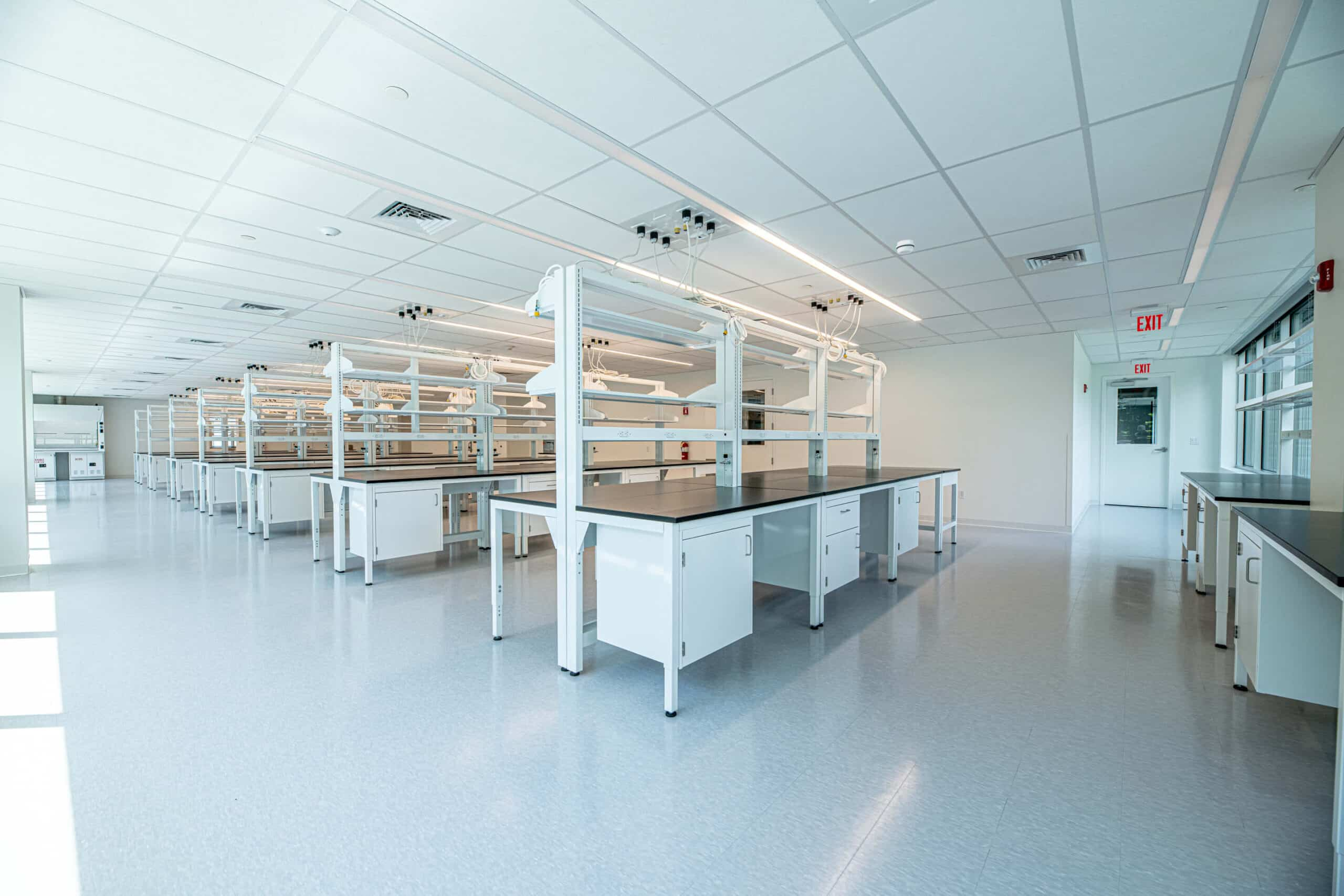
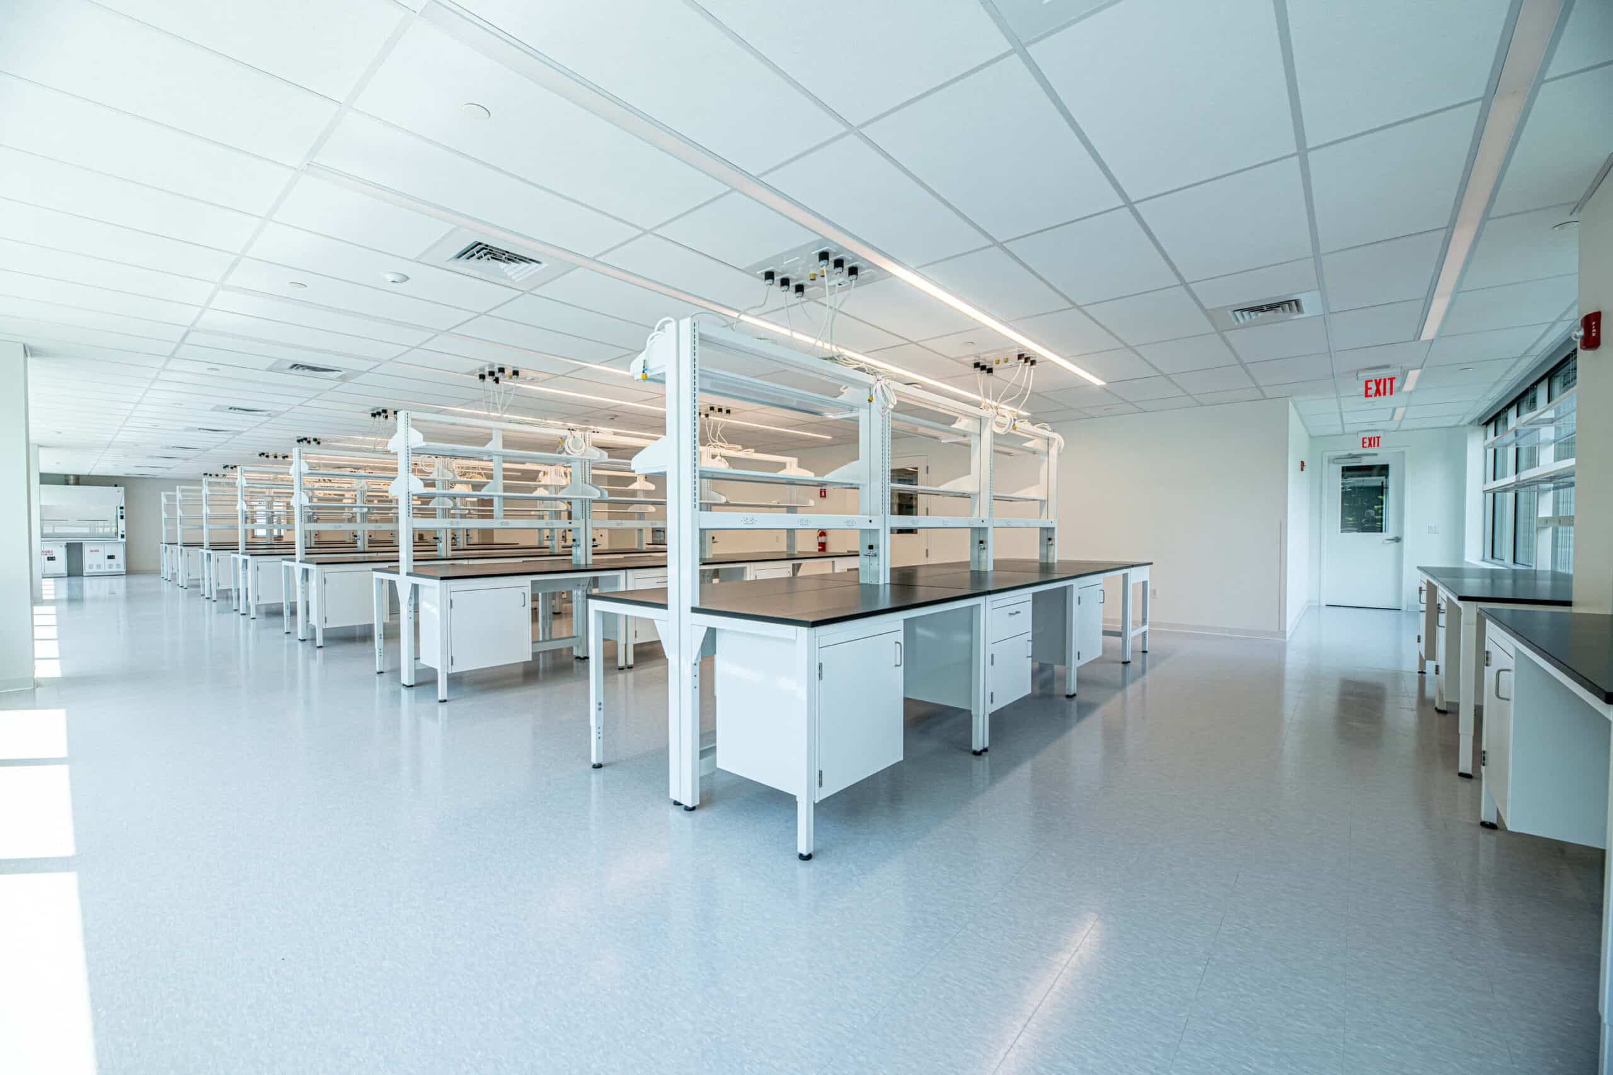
- smoke detector [896,239,915,255]
